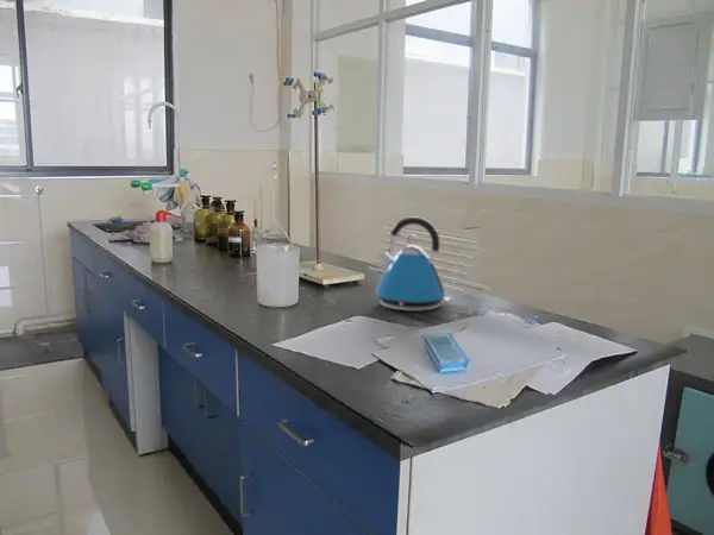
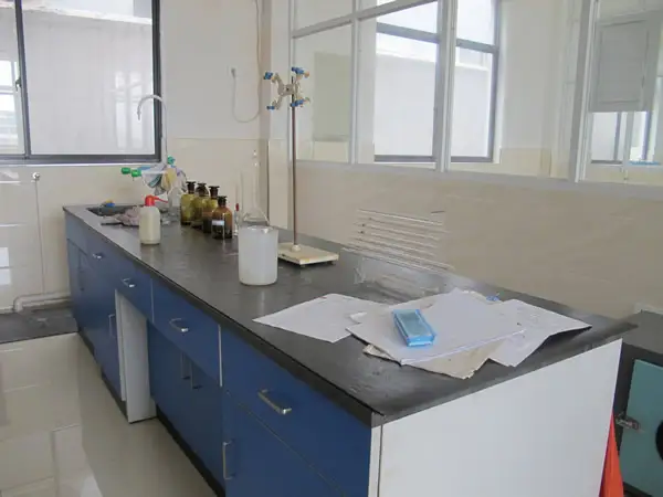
- kettle [375,215,452,313]
